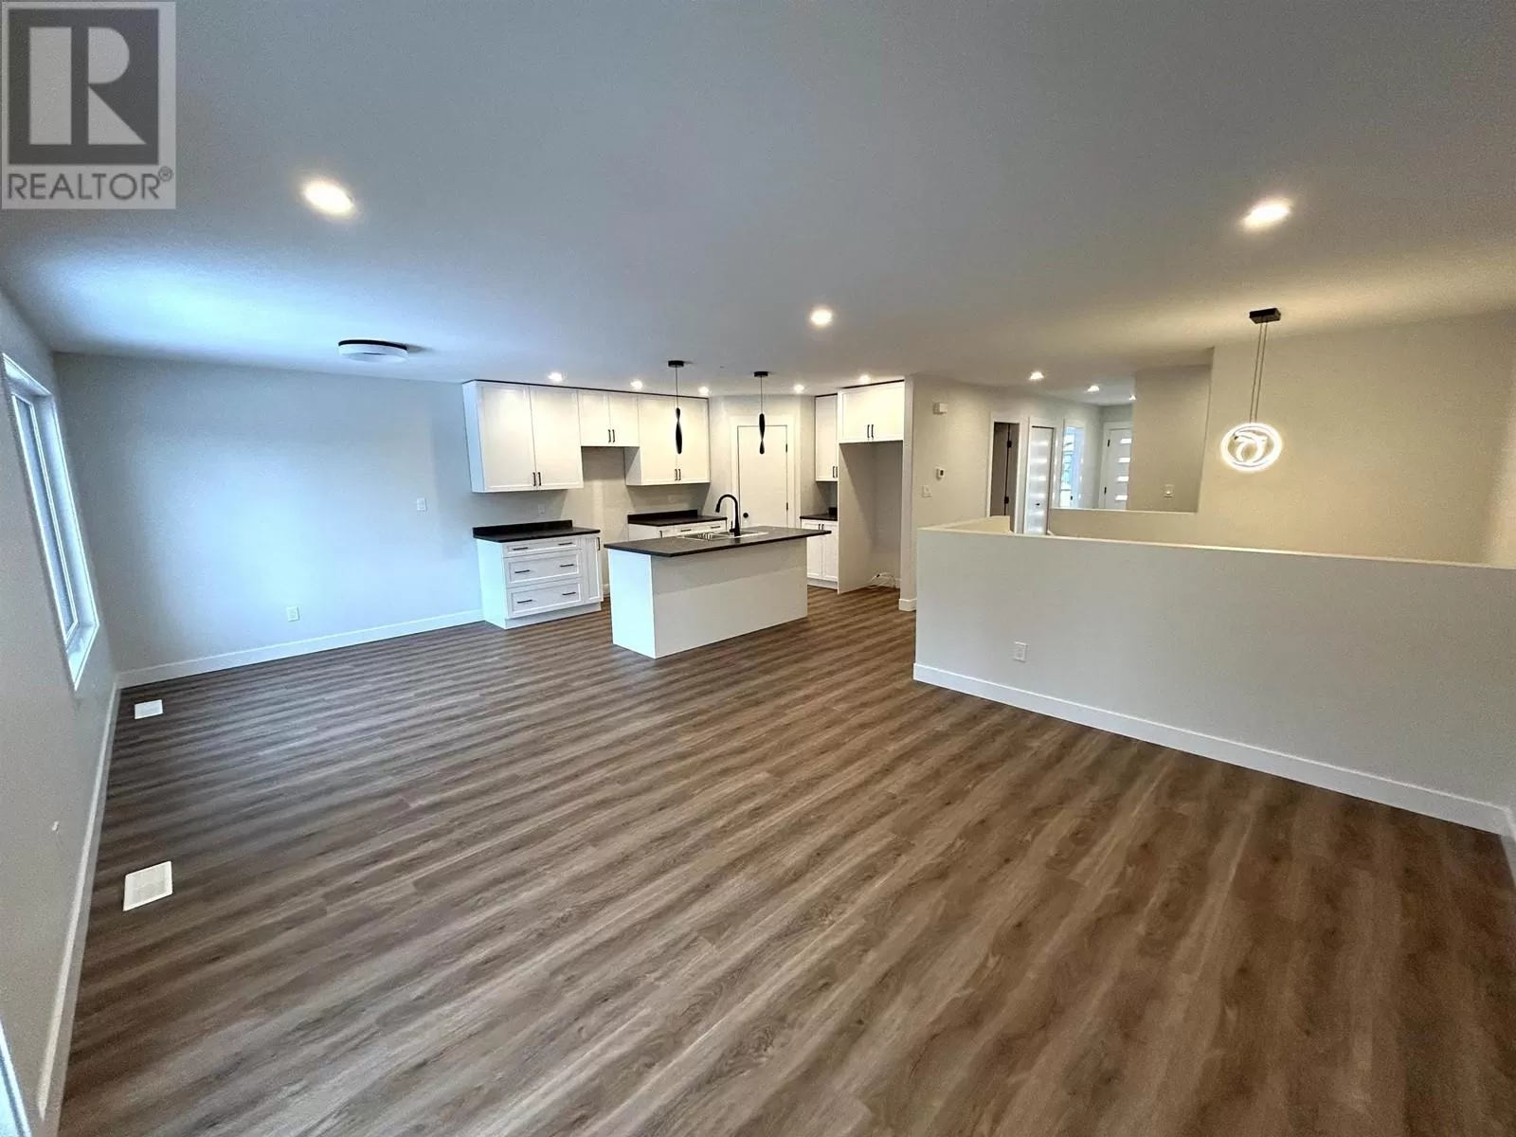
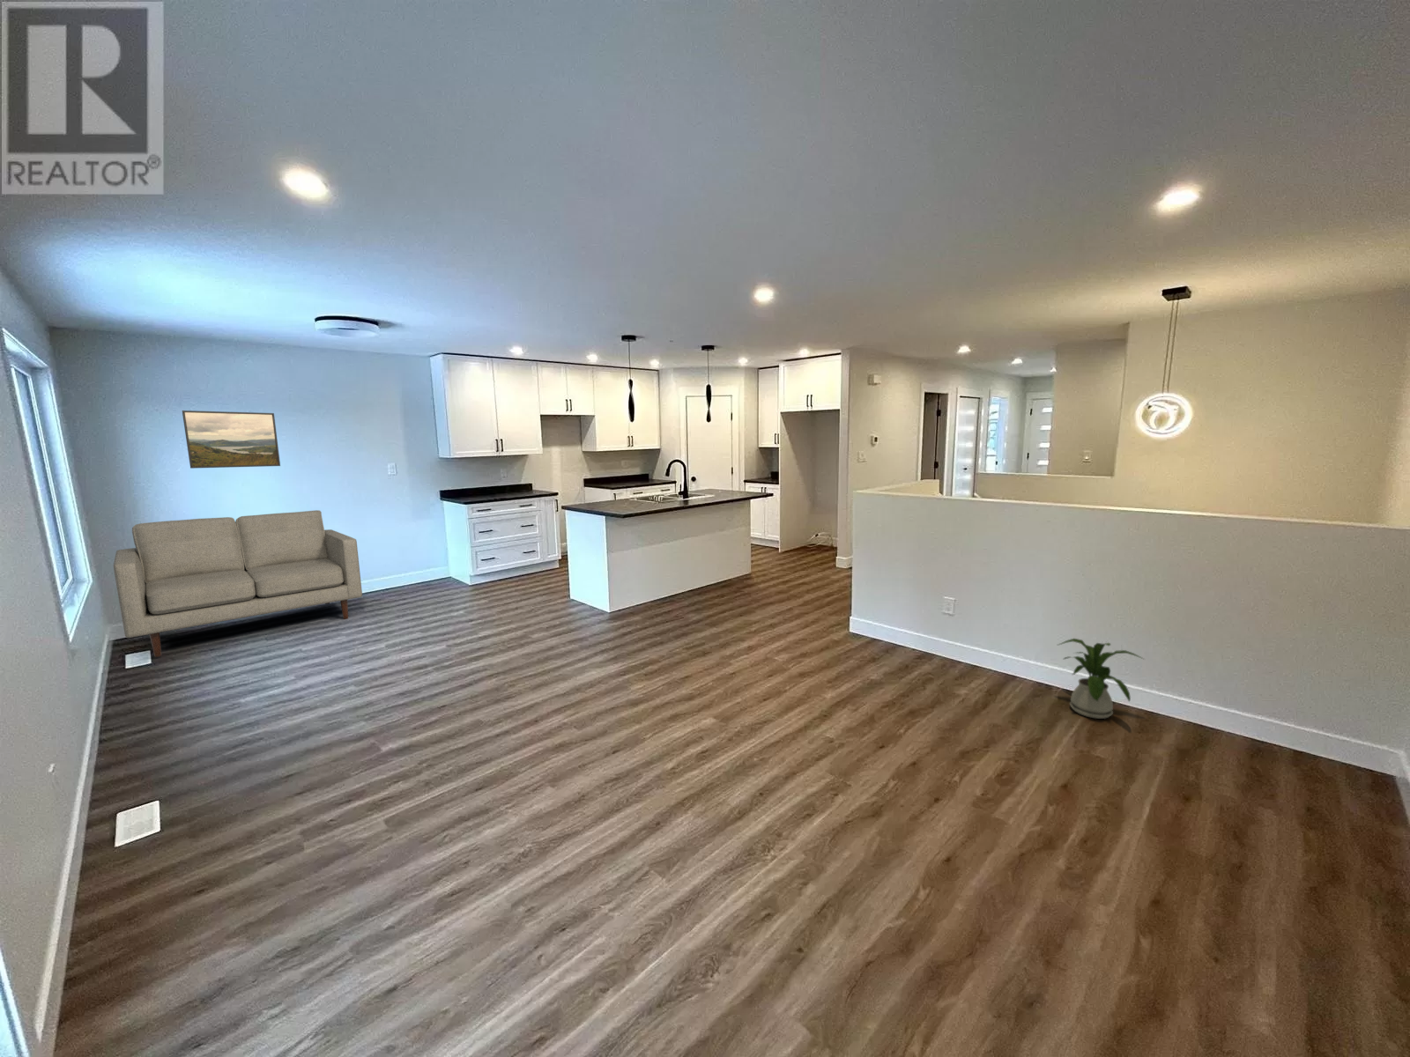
+ house plant [1057,637,1146,719]
+ sofa [113,510,363,658]
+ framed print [182,410,281,470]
